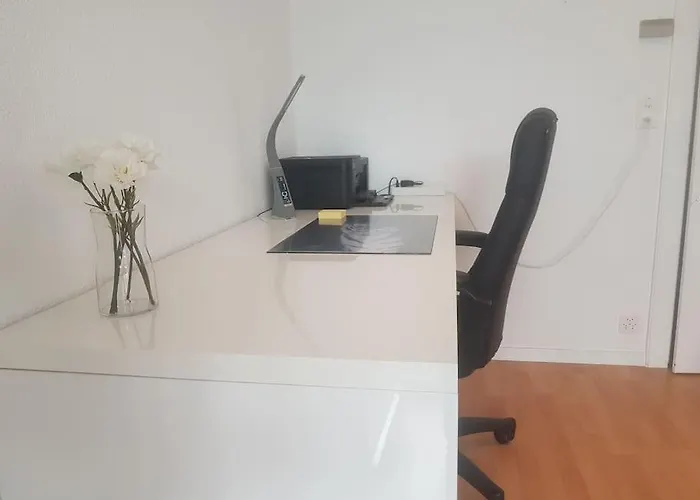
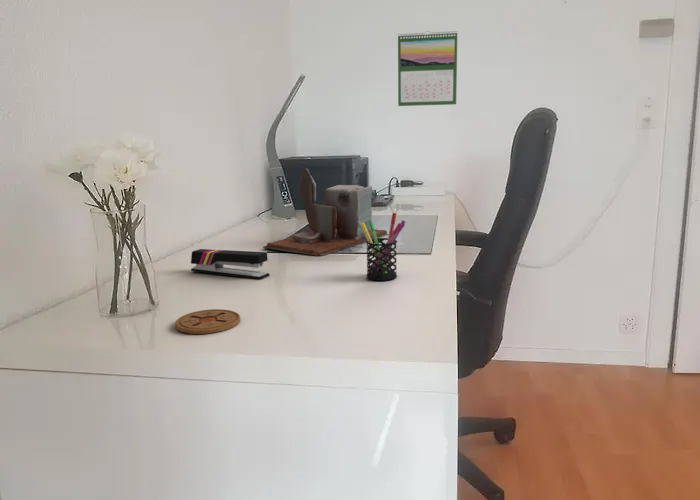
+ stapler [190,248,270,280]
+ pen holder [360,212,406,282]
+ calendar [397,30,458,107]
+ desk organizer [262,167,389,256]
+ coaster [174,308,241,335]
